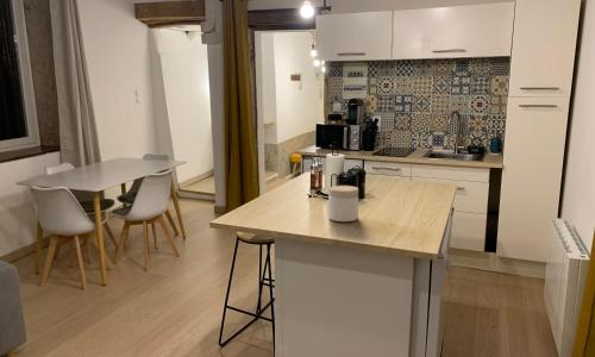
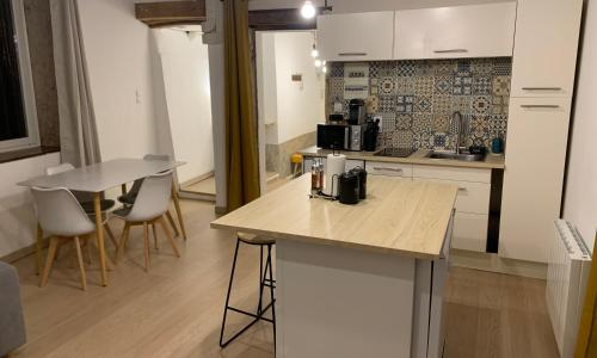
- jar [327,184,359,223]
